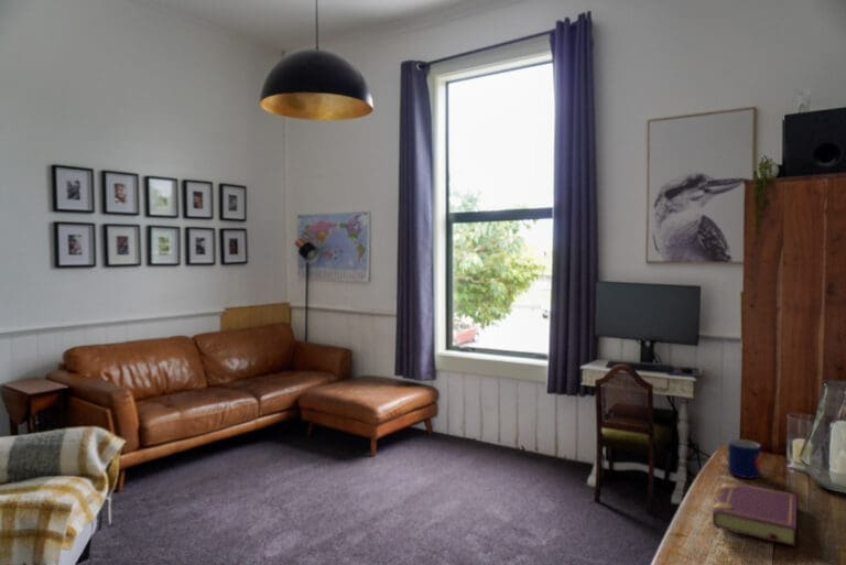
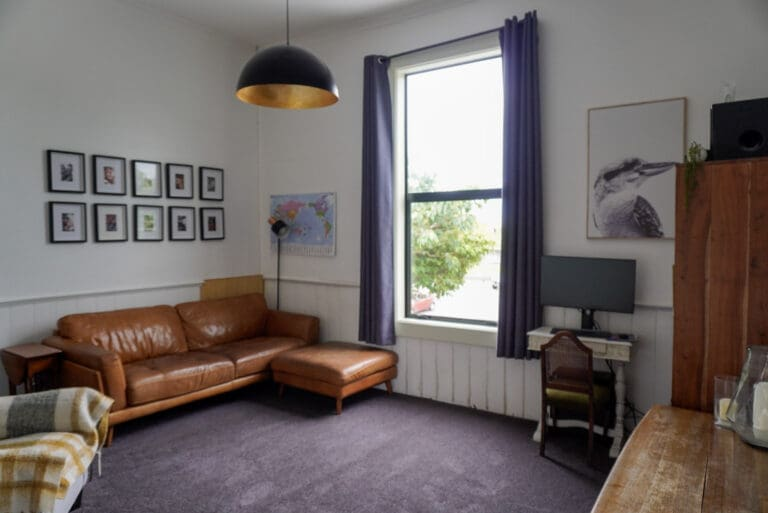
- book [712,480,798,547]
- mug [727,438,761,479]
